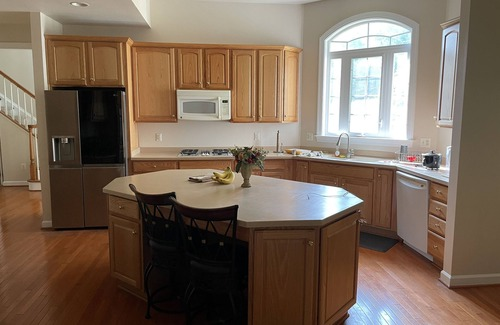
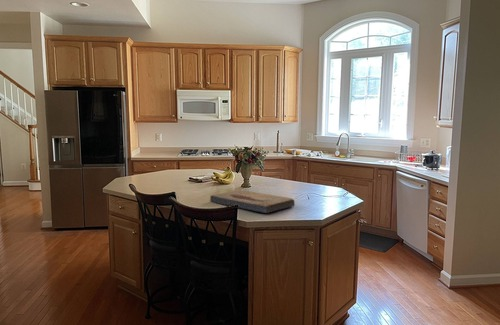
+ fish fossil [209,189,296,214]
